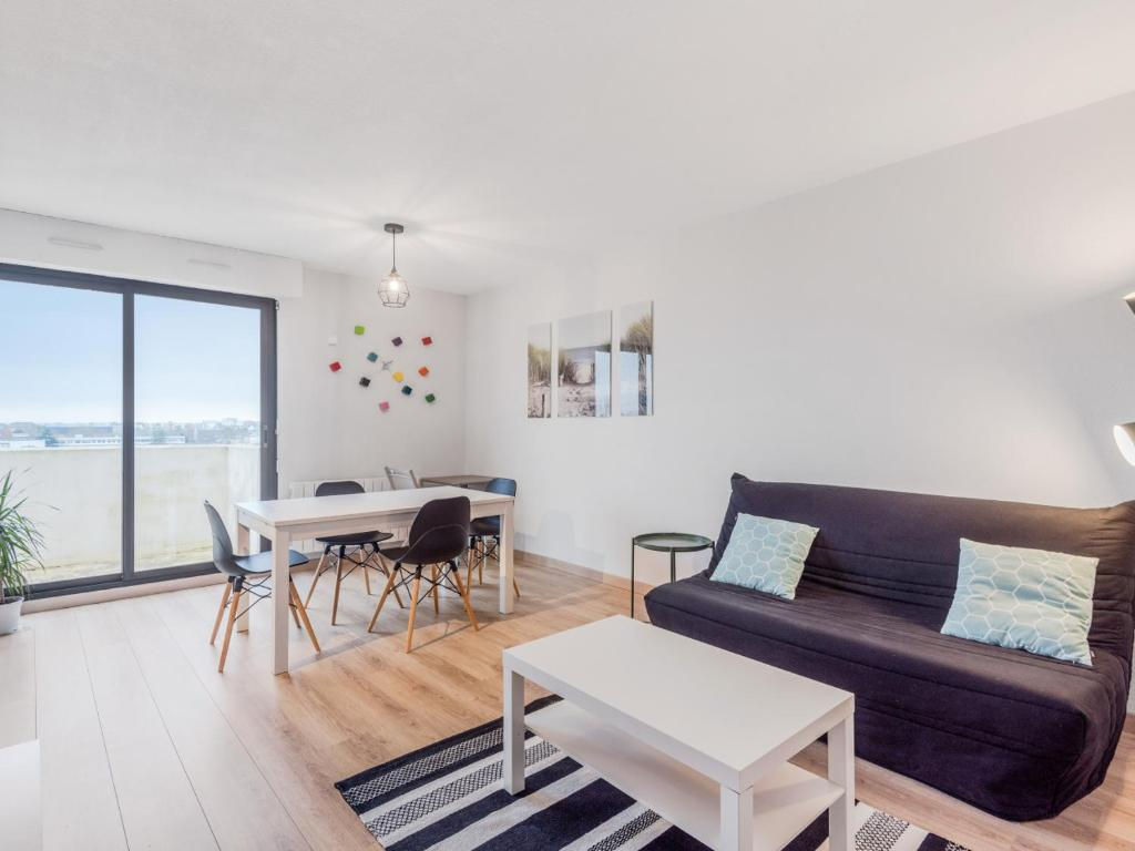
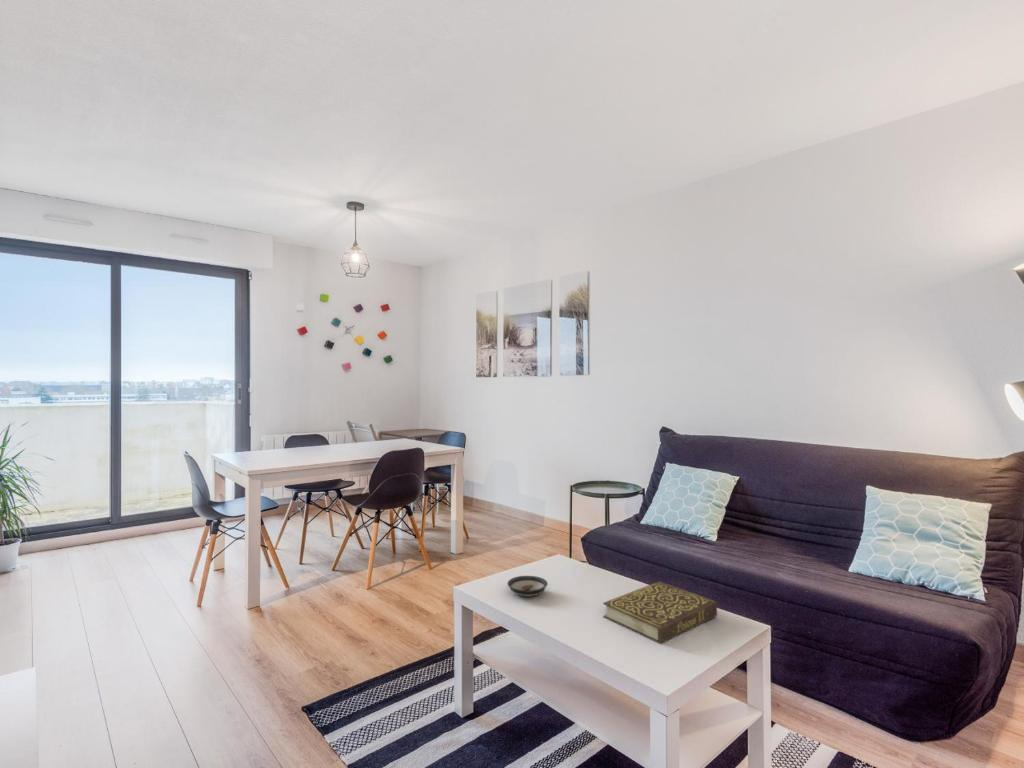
+ book [602,580,718,645]
+ saucer [506,575,549,598]
